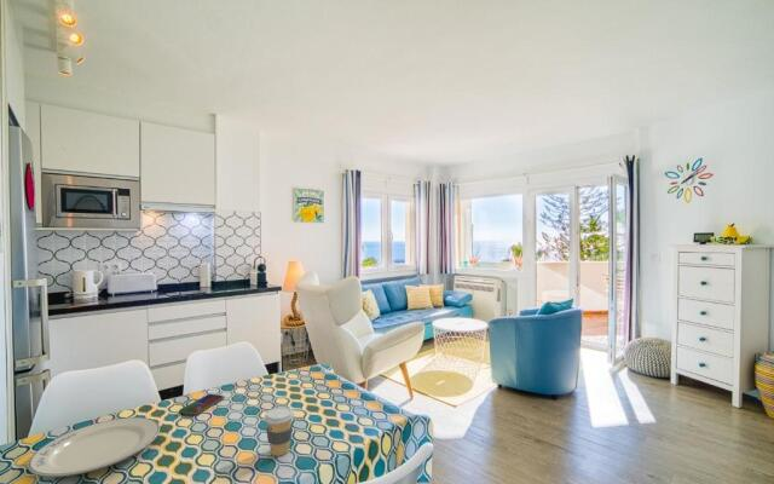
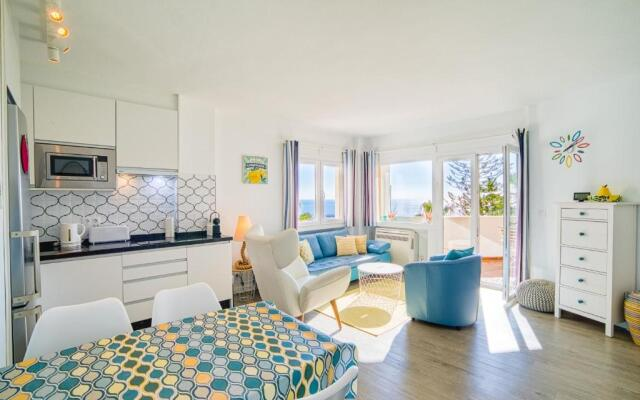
- coffee cup [264,405,295,457]
- smartphone [178,393,225,416]
- chinaware [27,416,161,478]
